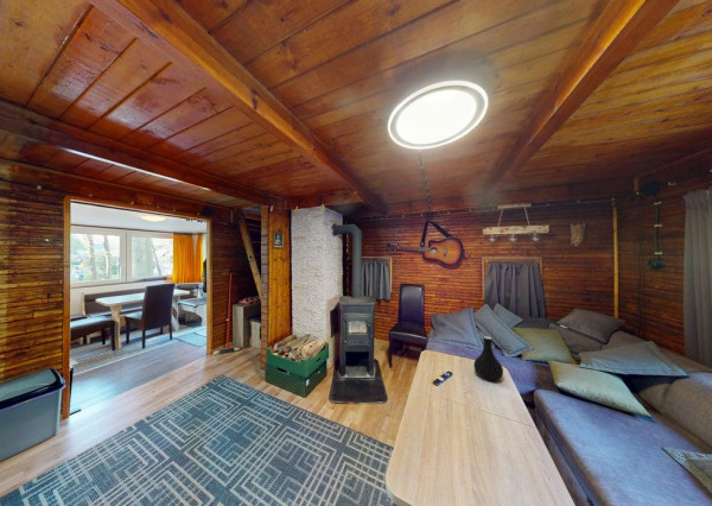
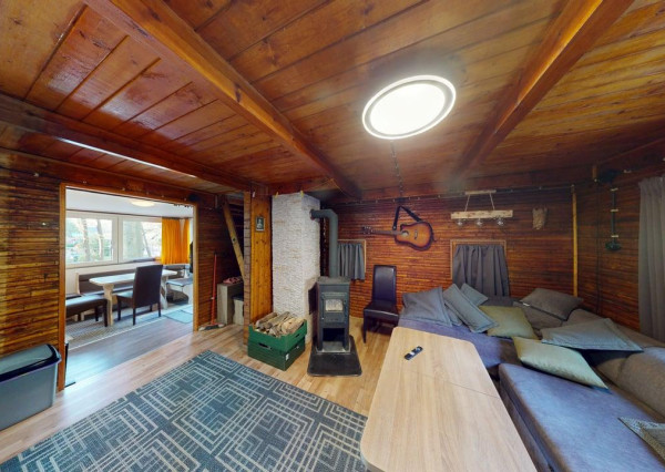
- vase [472,335,504,381]
